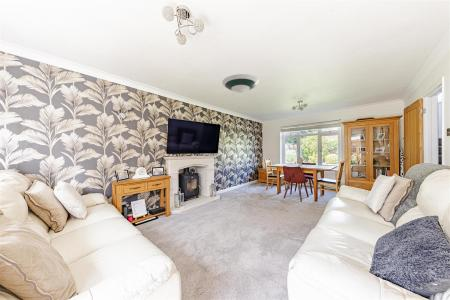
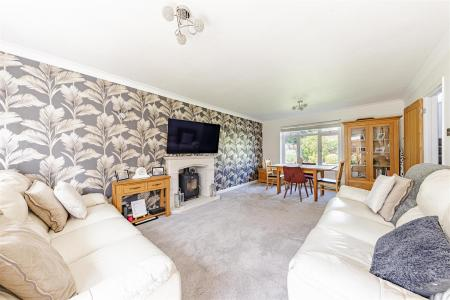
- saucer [221,73,260,94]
